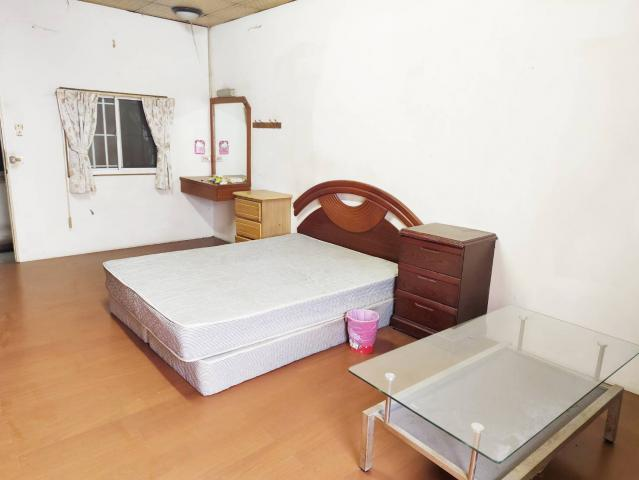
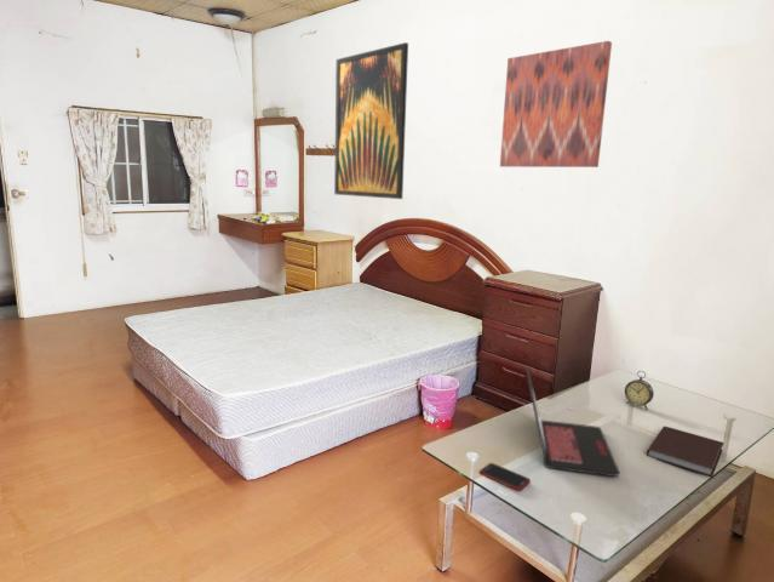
+ alarm clock [624,370,655,411]
+ wall art [333,41,409,200]
+ cell phone [478,462,532,492]
+ wall art [499,40,613,169]
+ notebook [646,426,726,479]
+ laptop [526,364,620,478]
